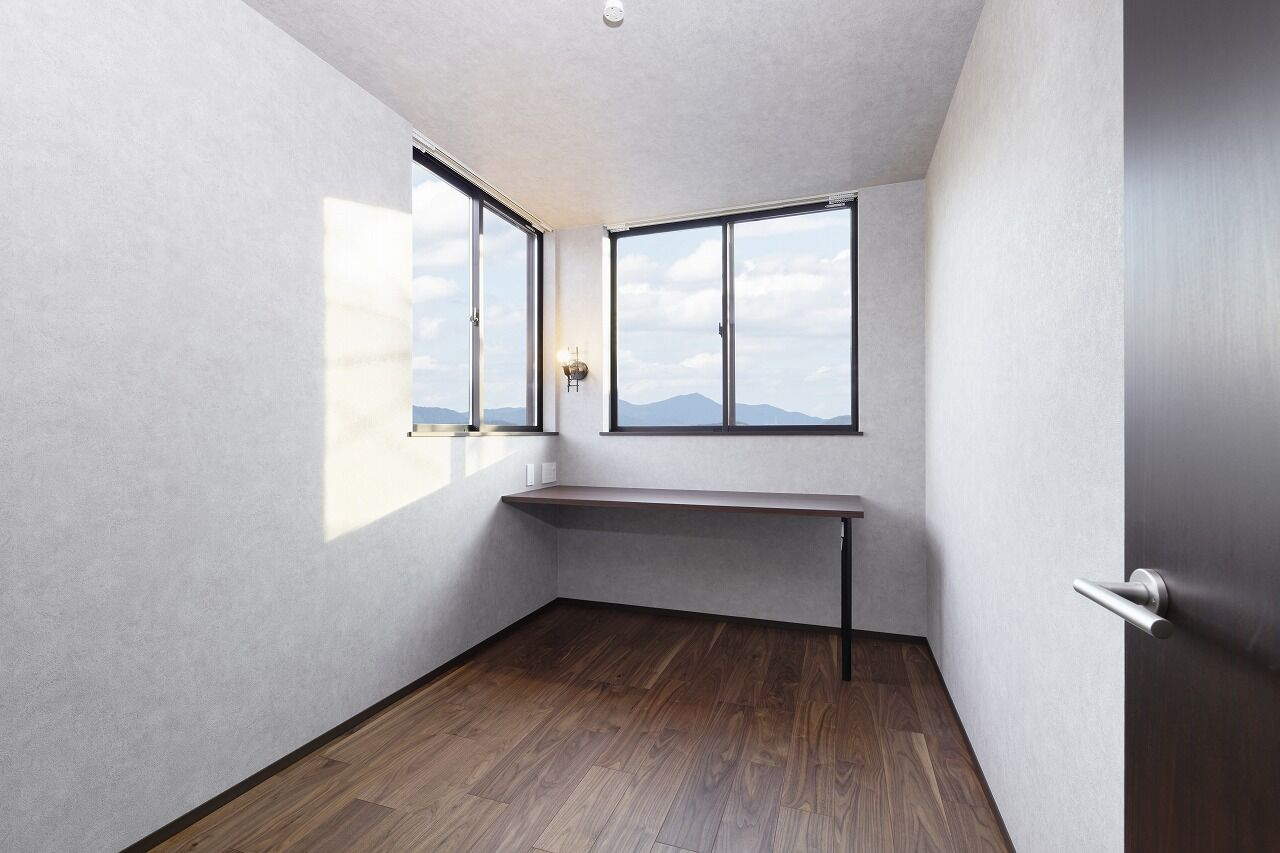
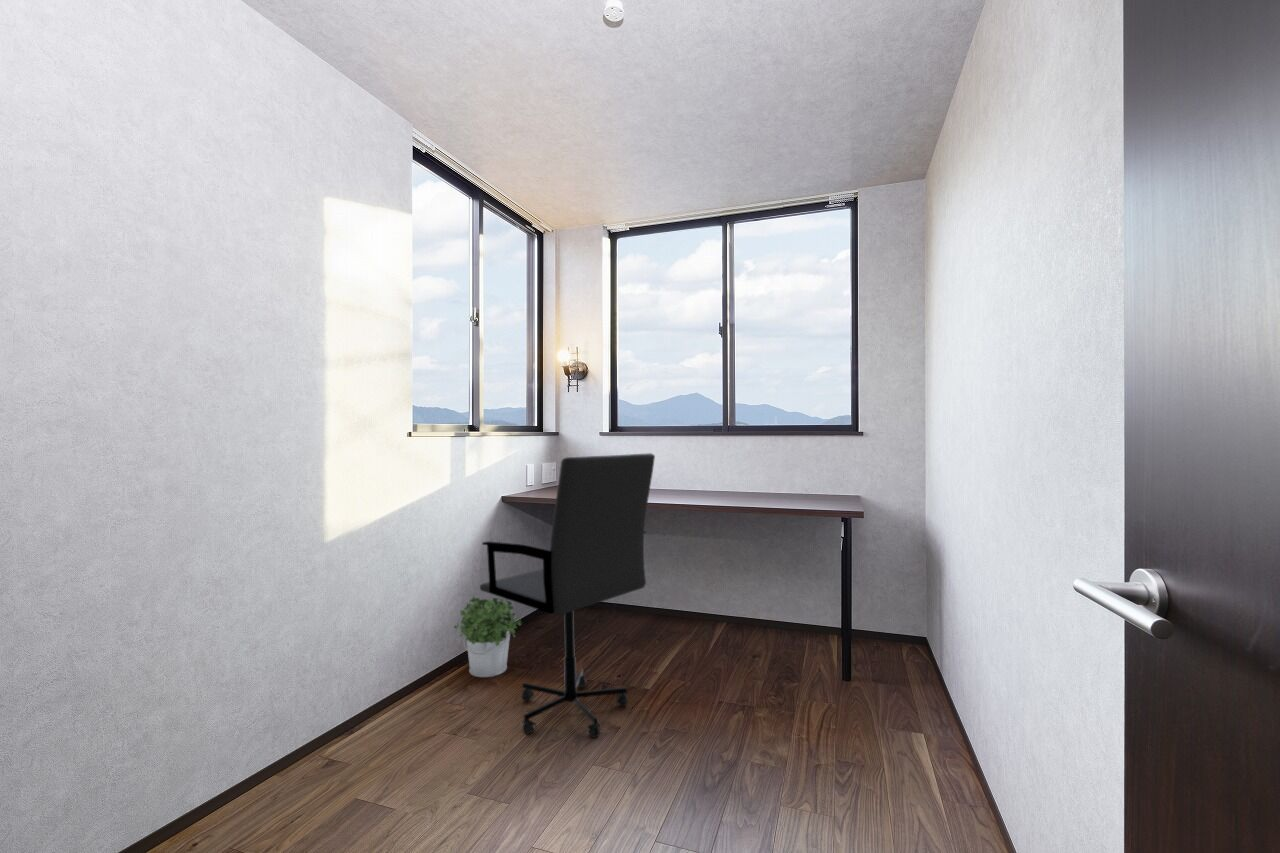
+ office chair [479,452,656,739]
+ potted plant [453,595,524,678]
